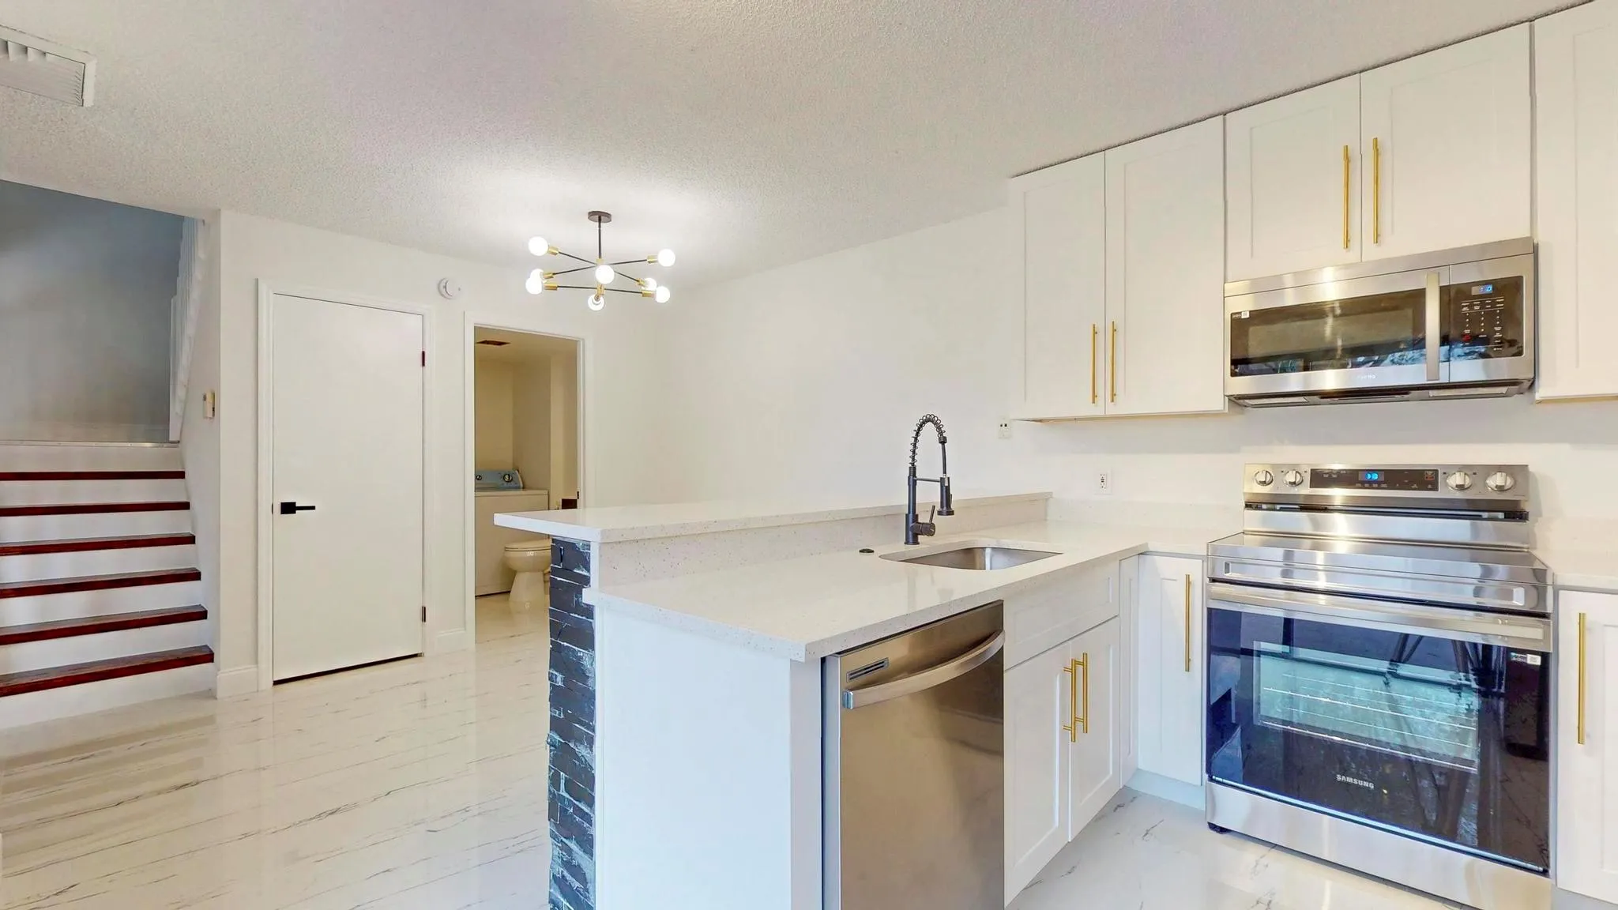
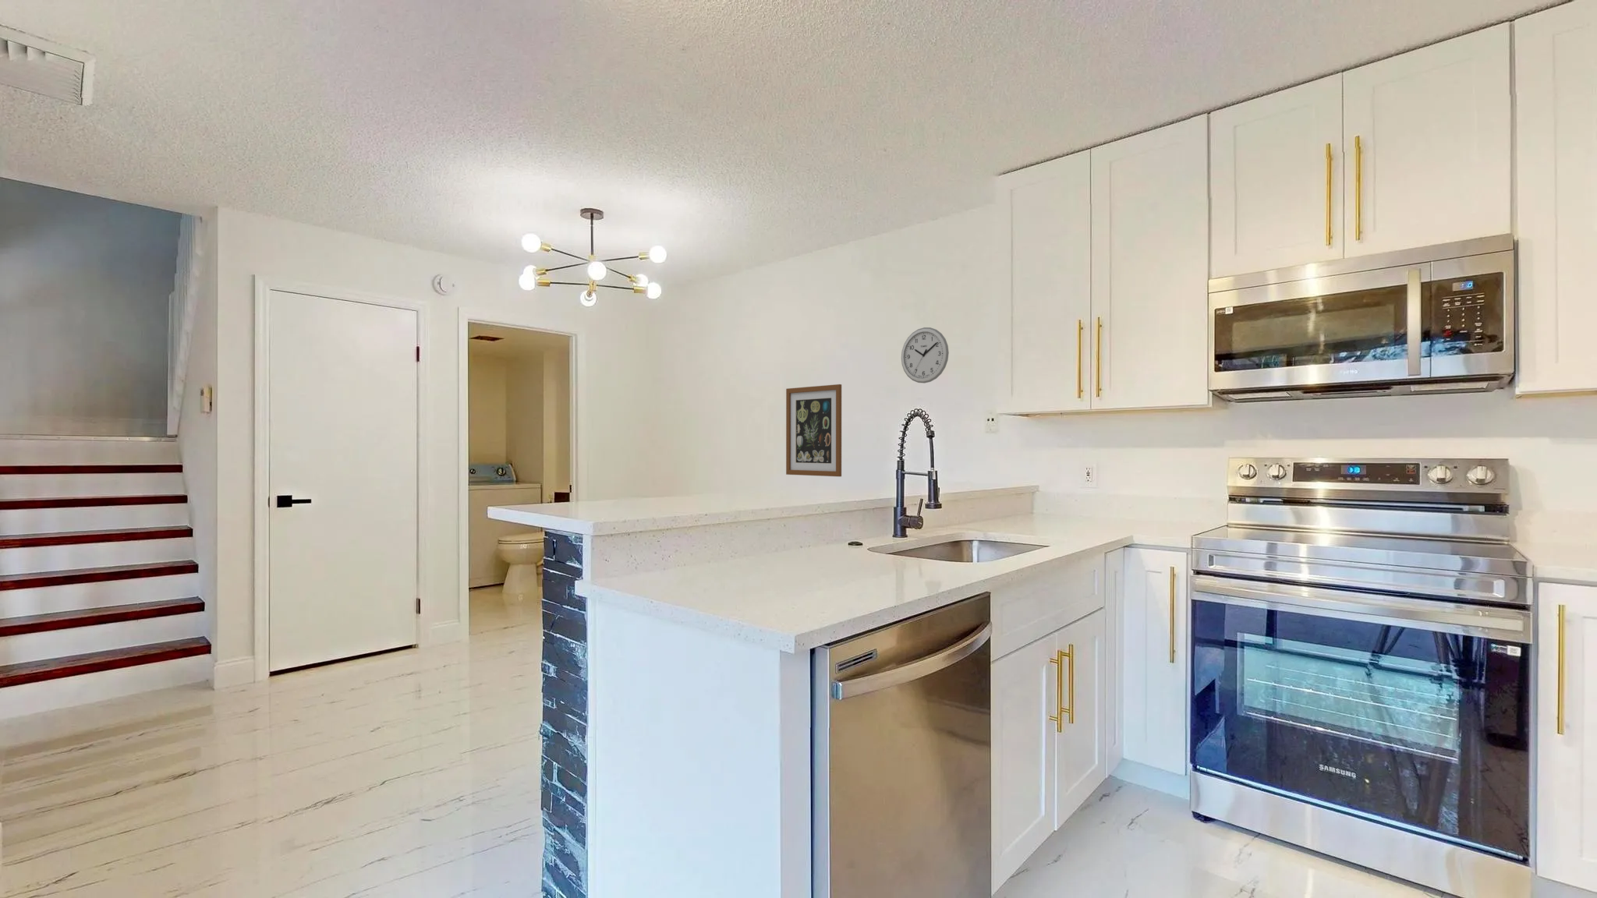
+ wall clock [901,327,950,384]
+ wall art [785,384,842,477]
